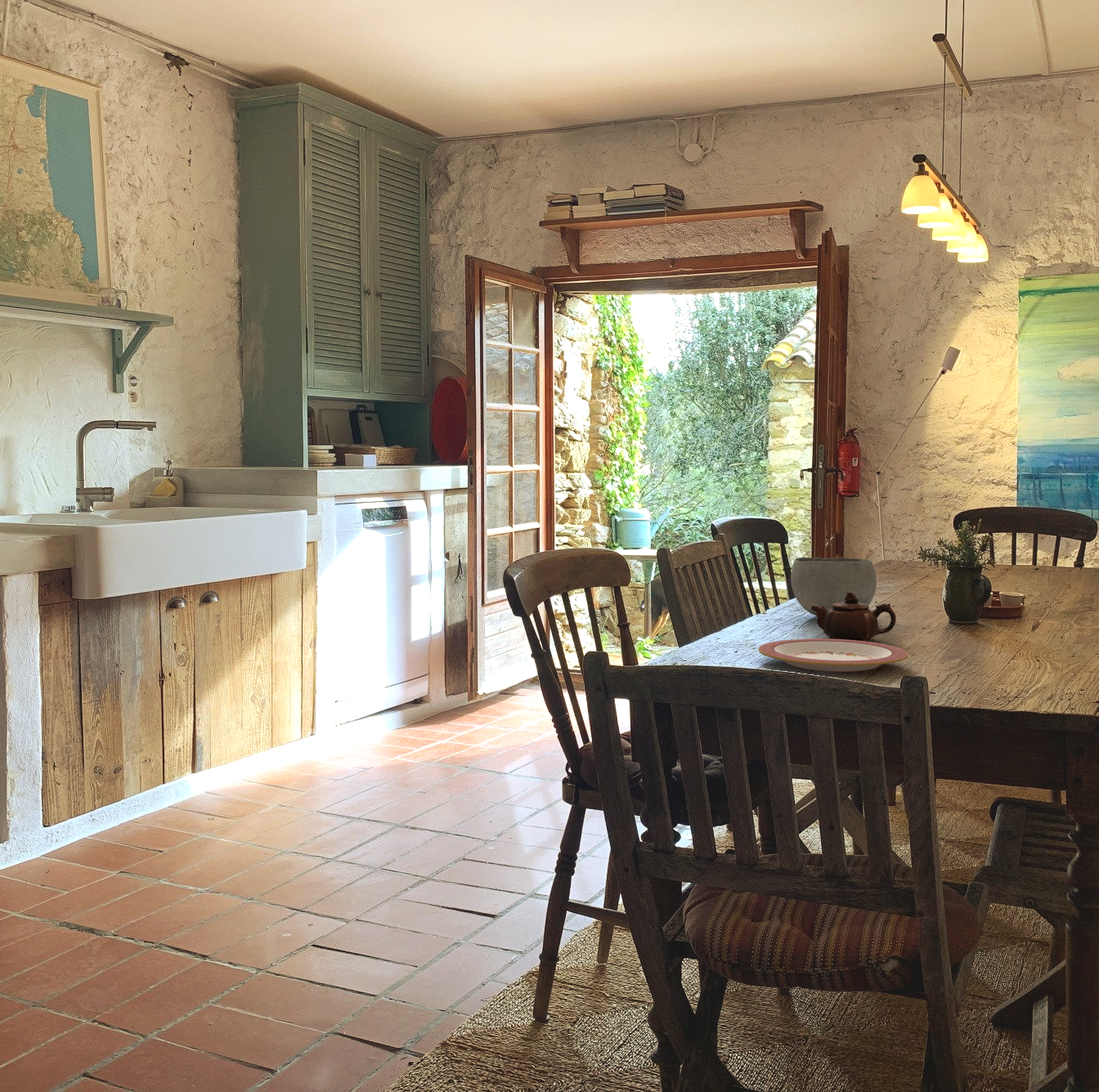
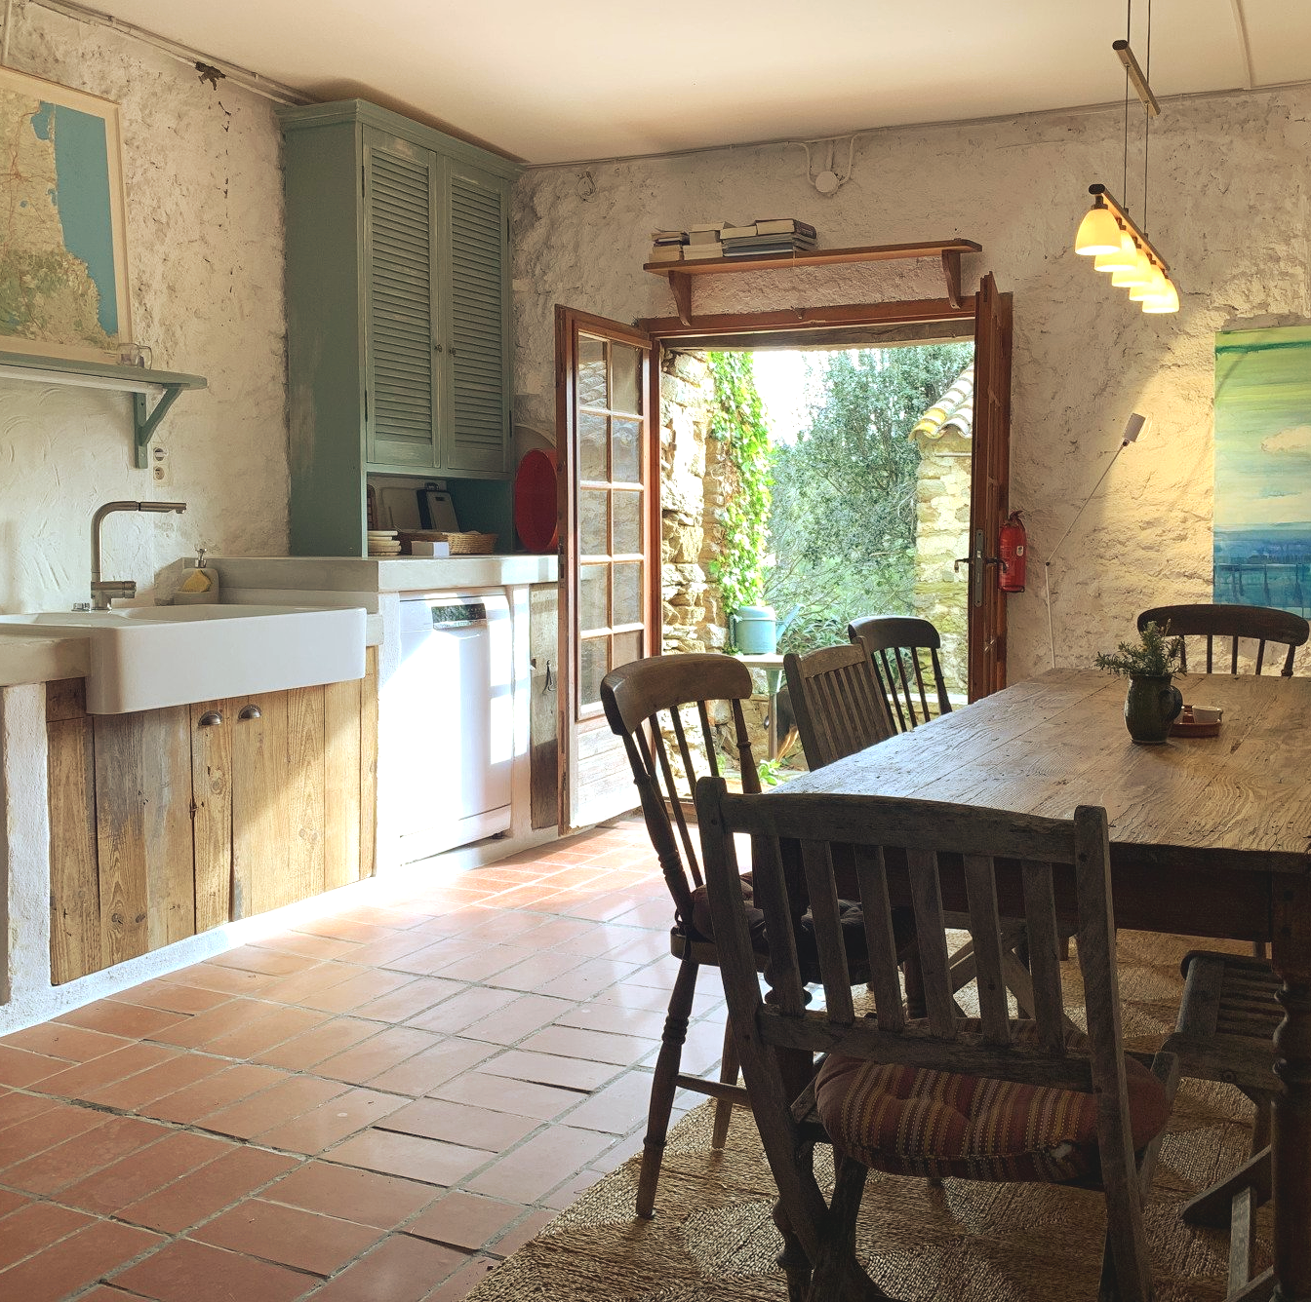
- bowl [790,557,877,616]
- plate [758,638,909,673]
- teapot [811,593,897,642]
